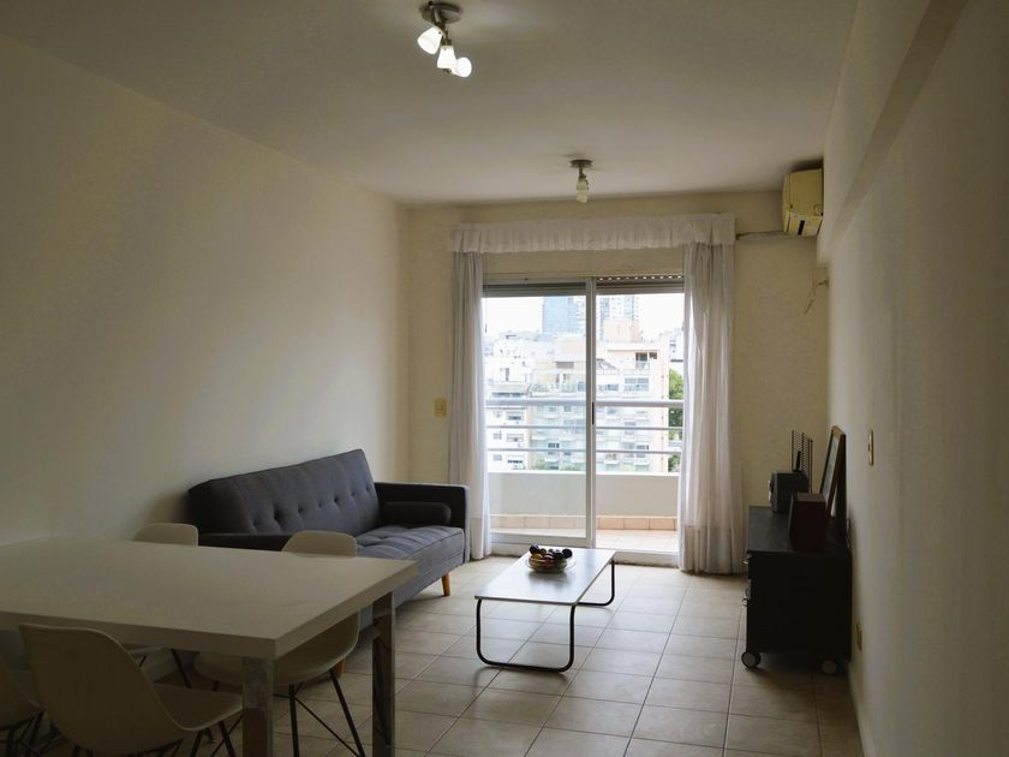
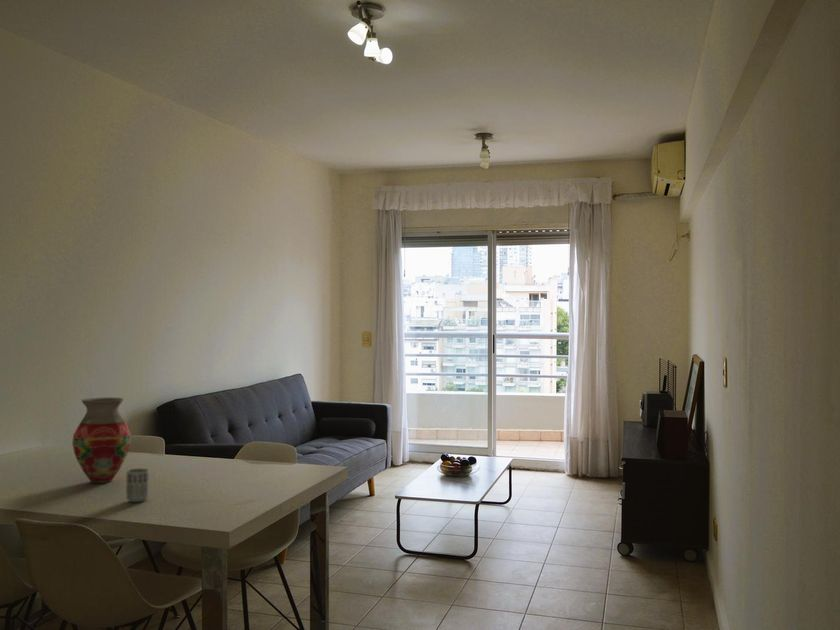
+ vase [71,396,132,484]
+ cup [125,467,150,503]
